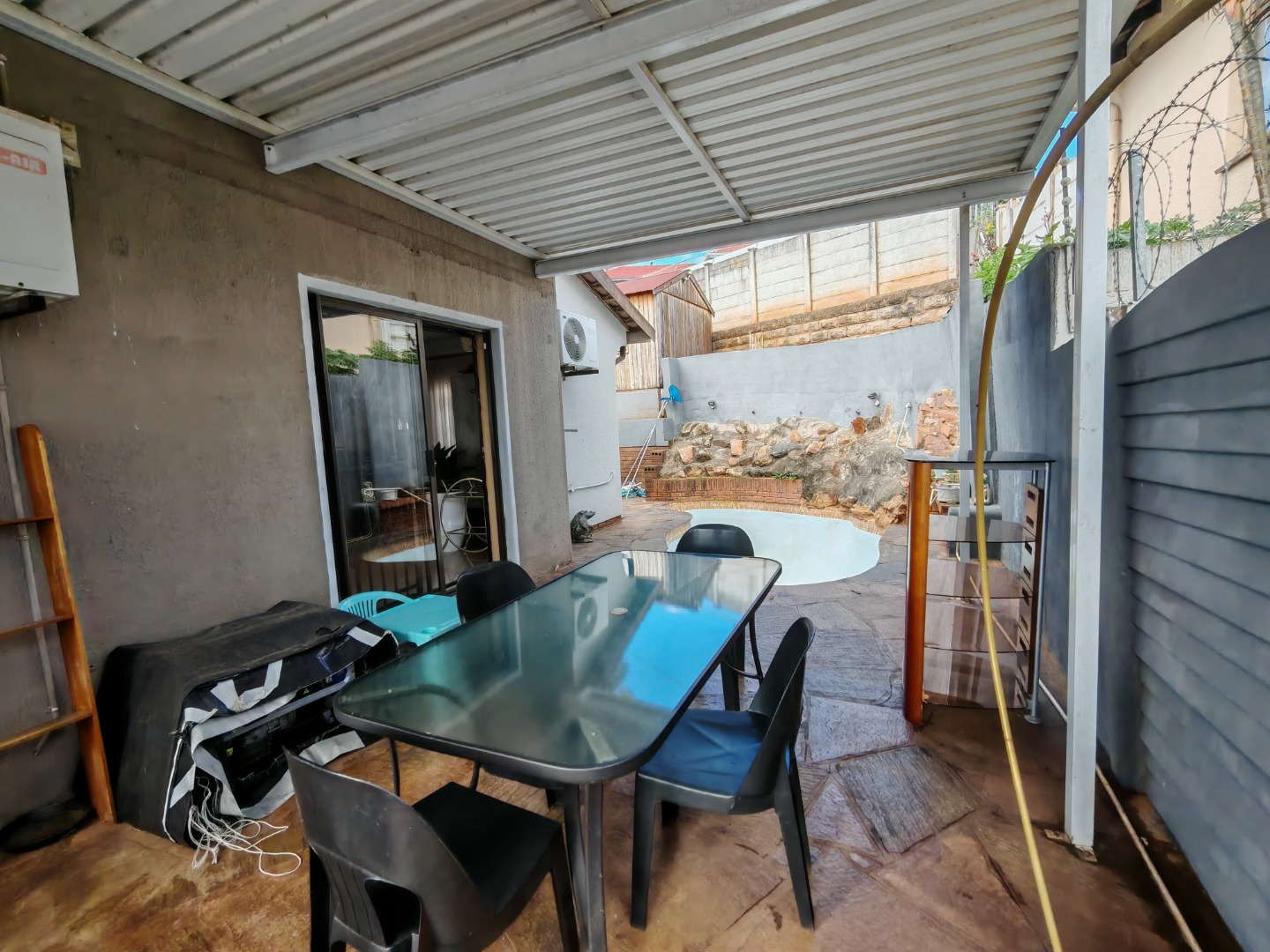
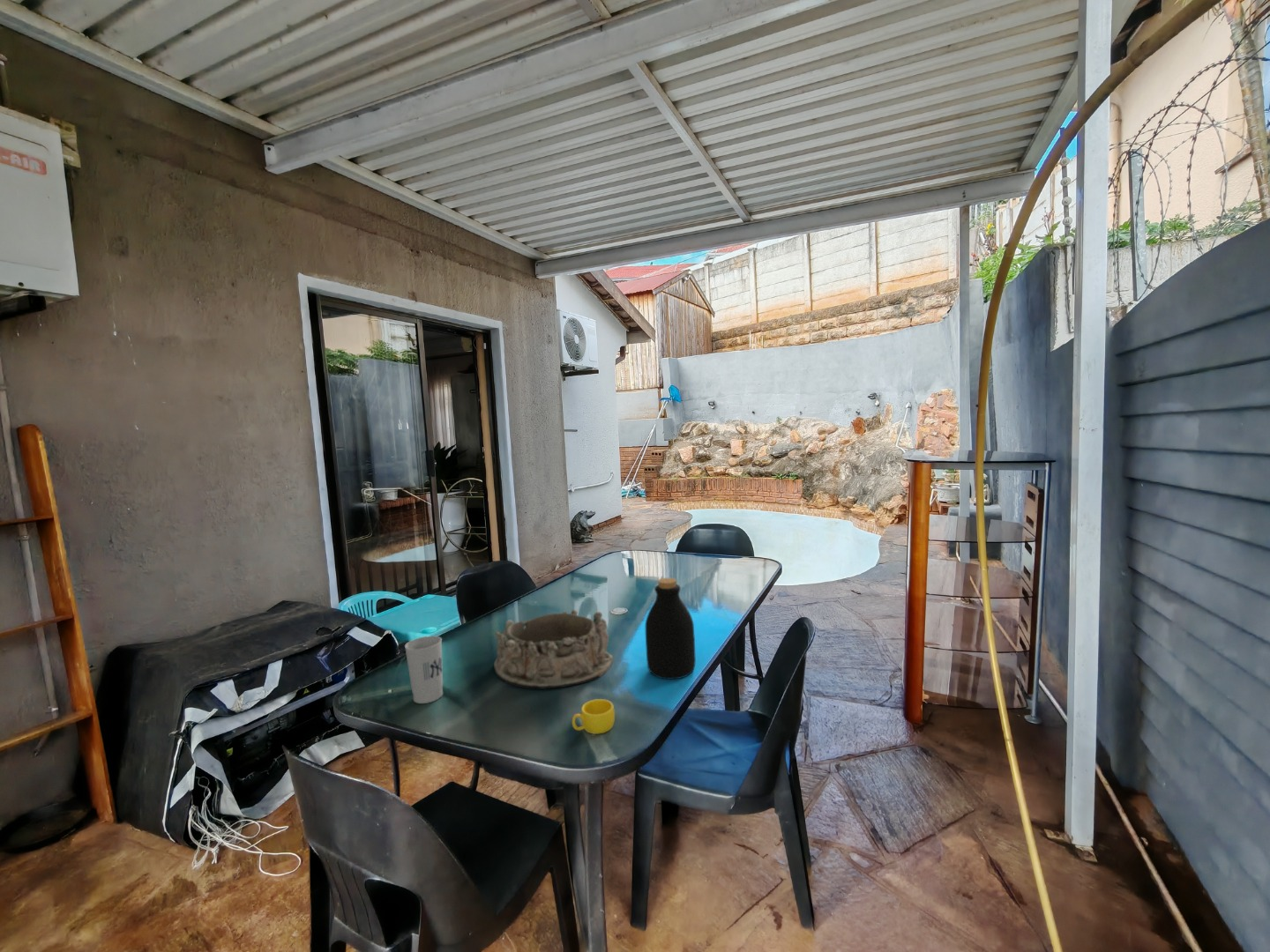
+ cup [404,635,444,704]
+ cup [571,698,616,735]
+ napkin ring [493,609,614,690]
+ bottle [645,577,697,681]
